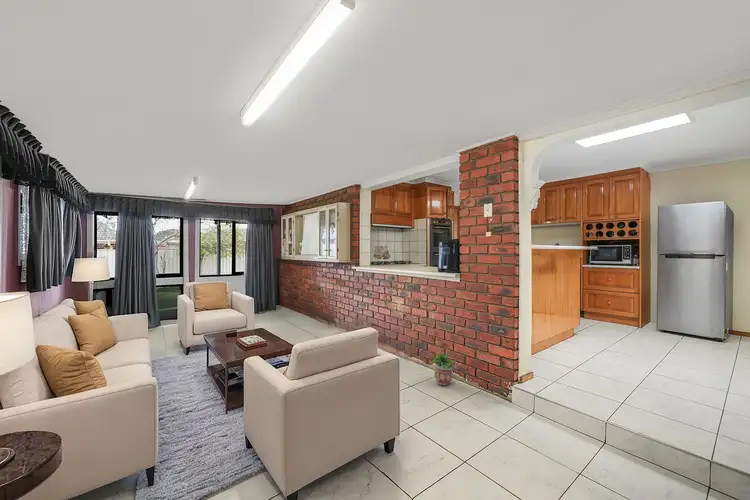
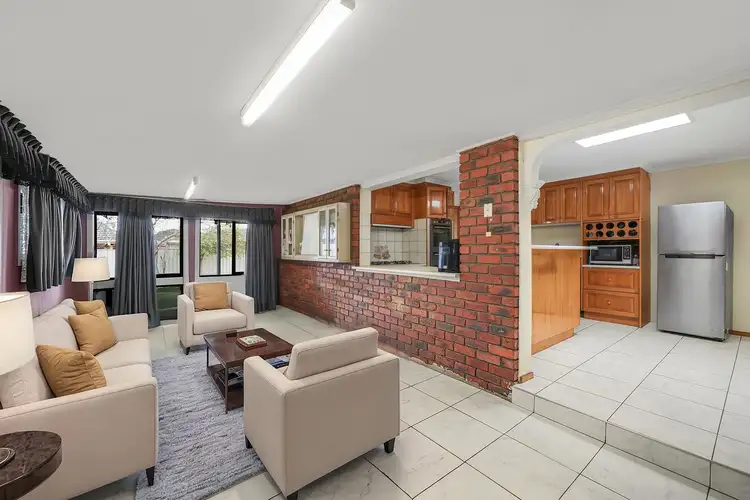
- potted plant [431,351,457,386]
